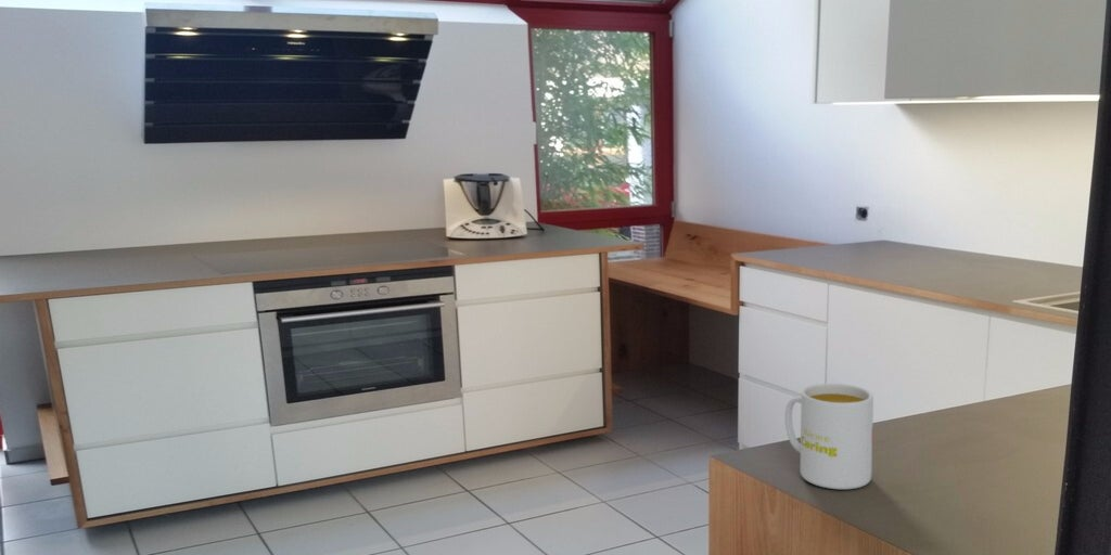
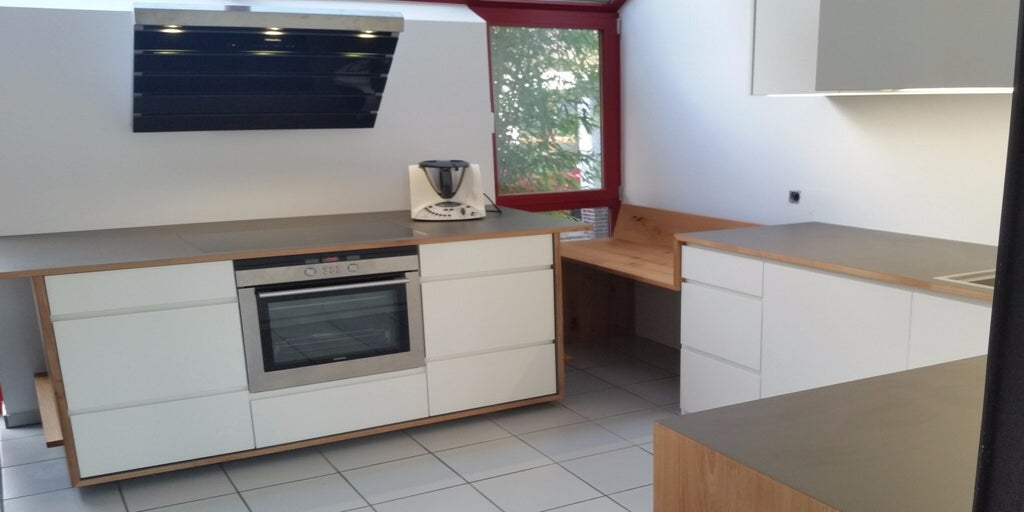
- mug [783,383,874,490]
